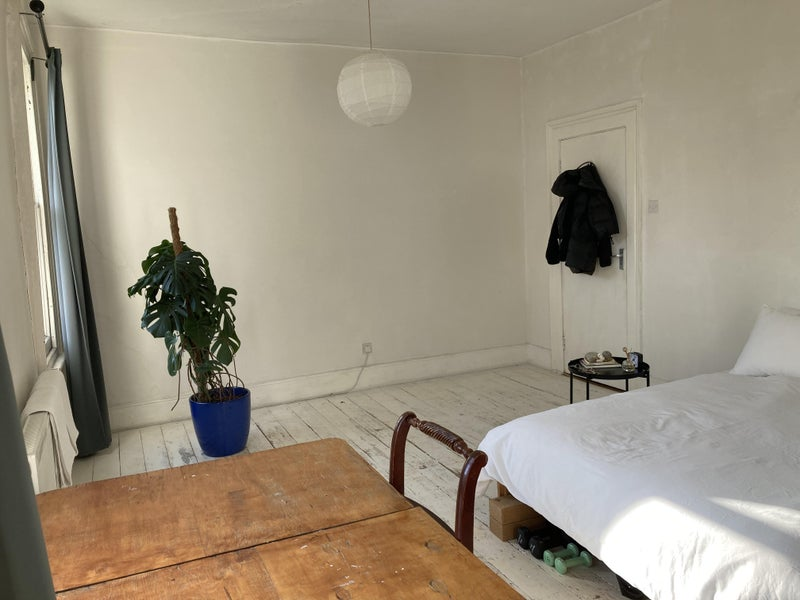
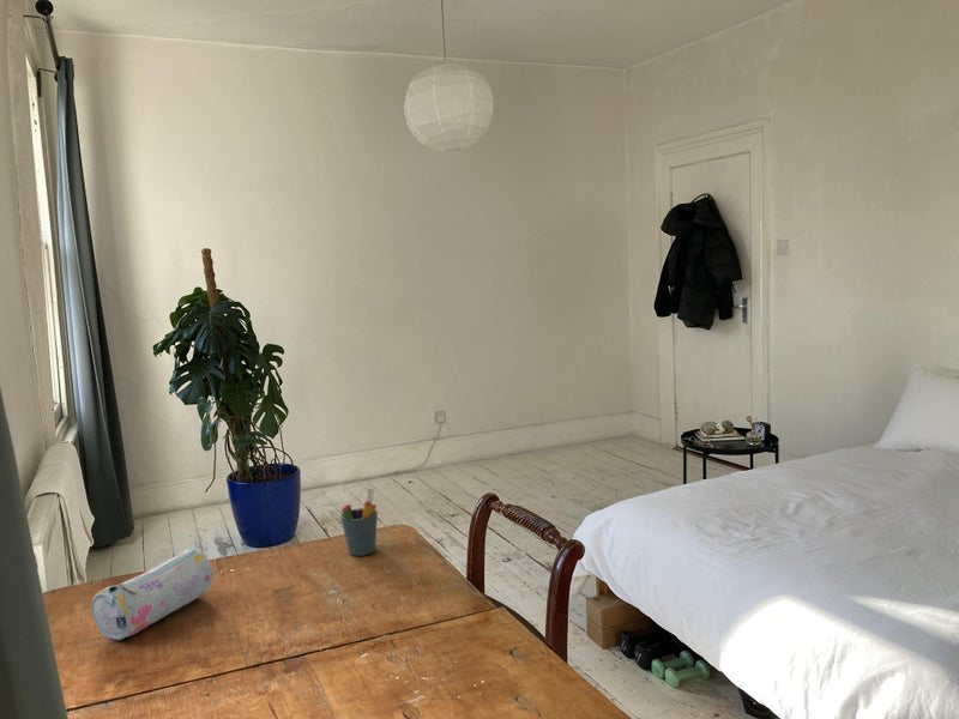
+ pen holder [339,488,379,557]
+ pencil case [91,548,213,641]
